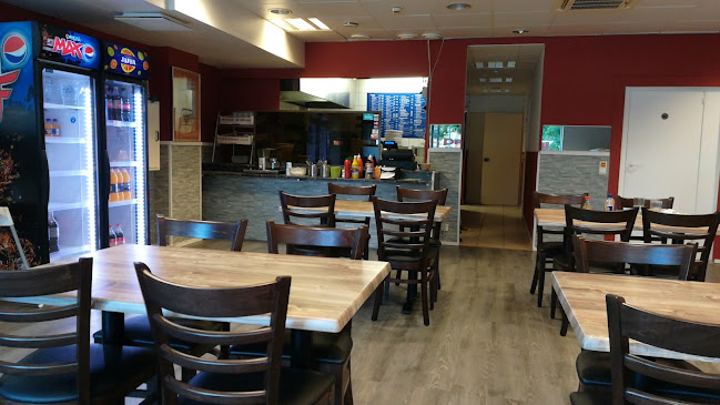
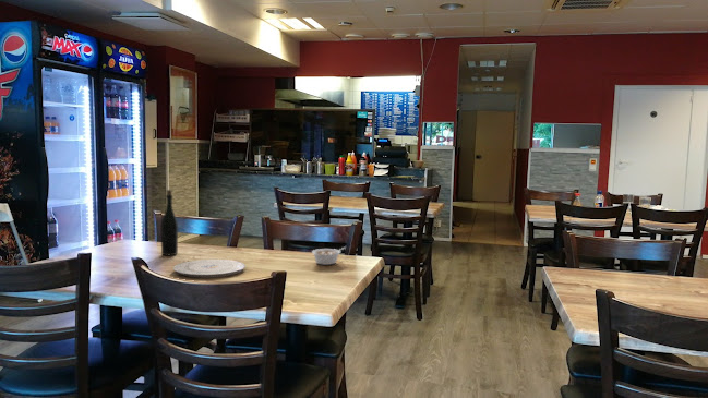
+ bottle [159,189,179,256]
+ plate [172,258,247,278]
+ legume [311,246,346,266]
